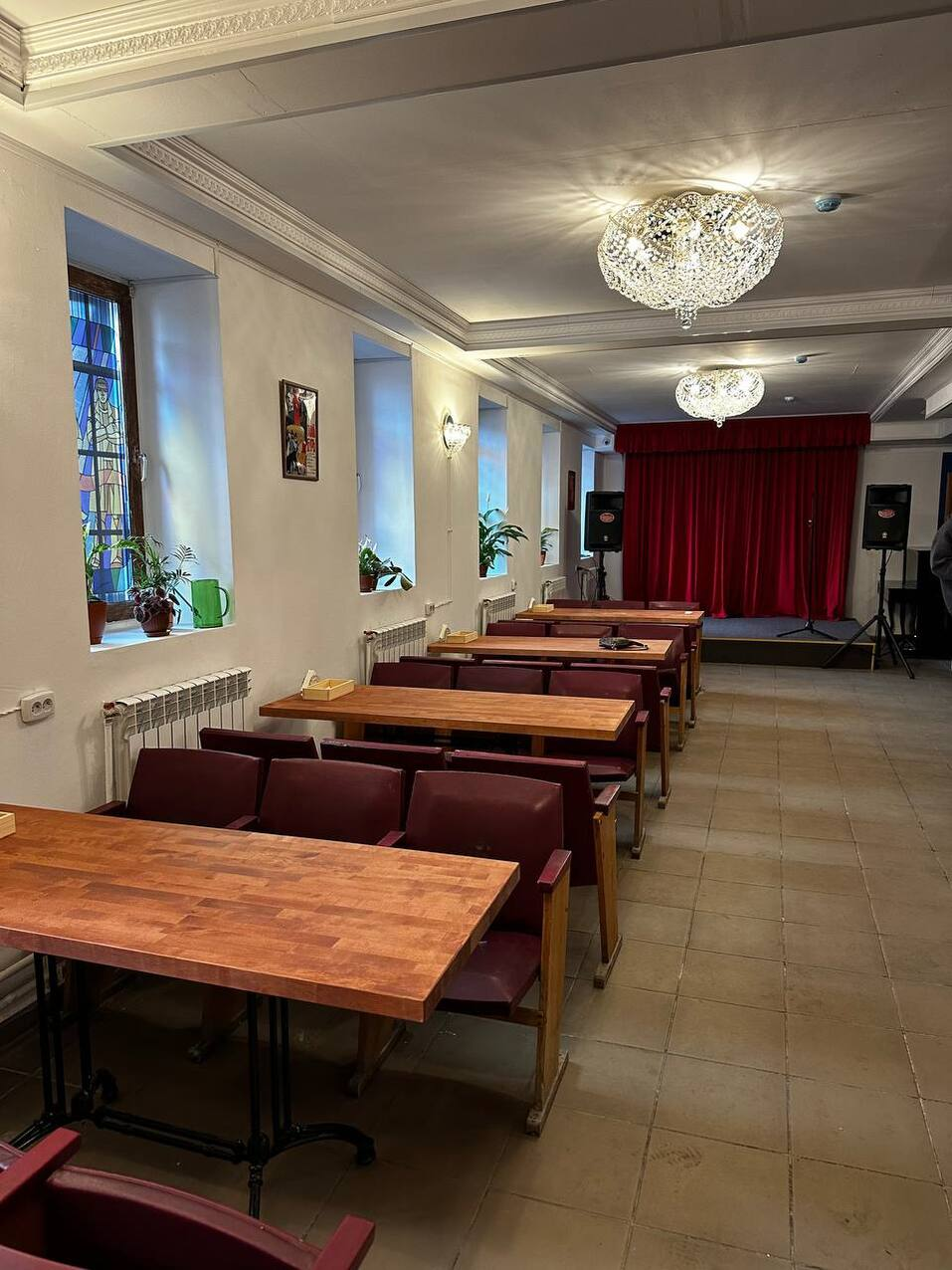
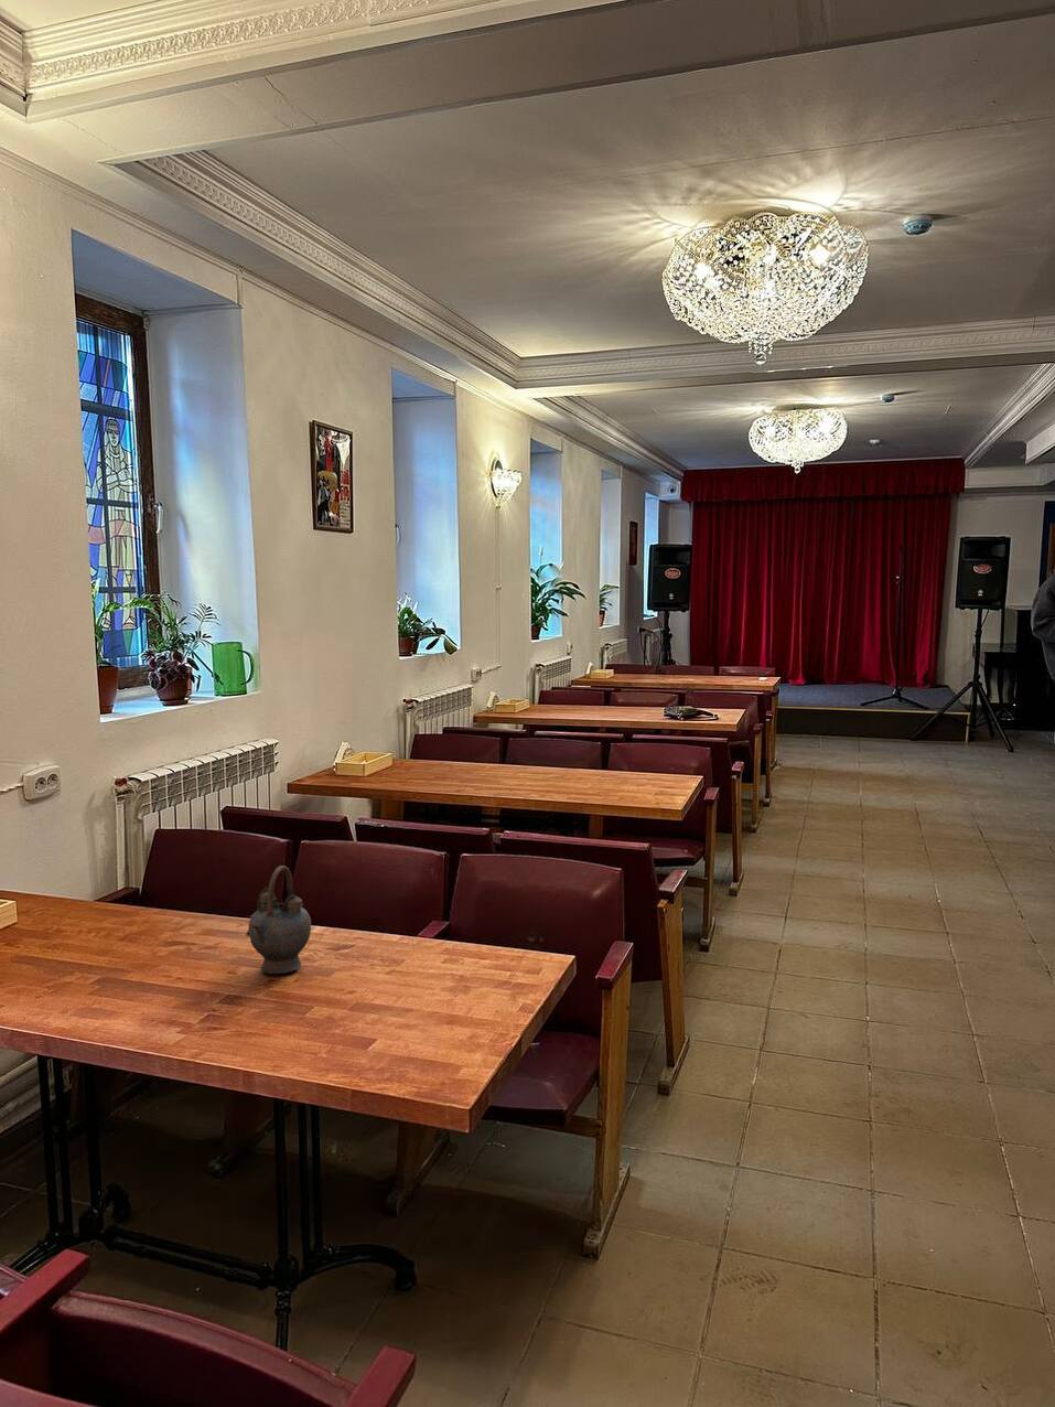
+ teapot [245,864,313,975]
